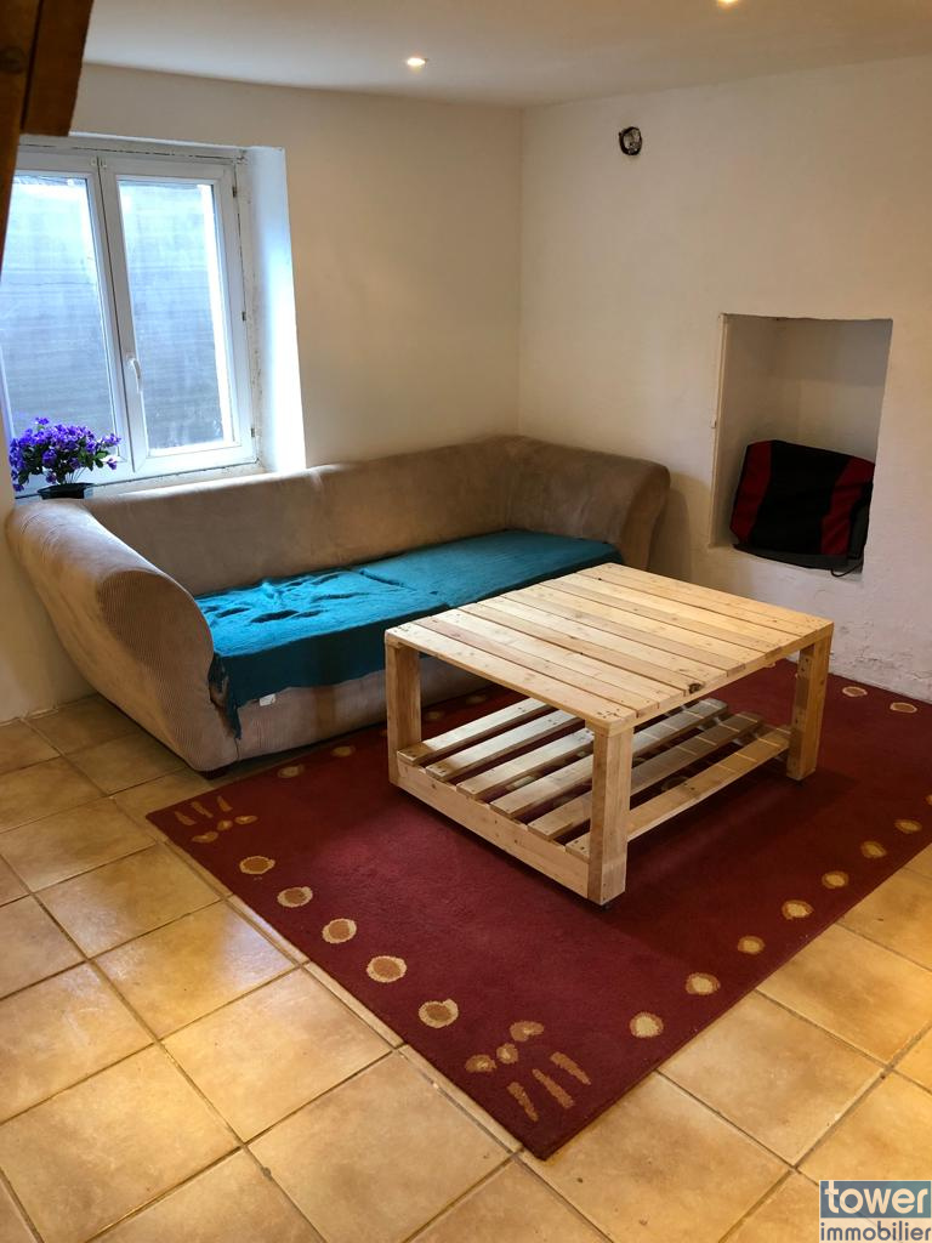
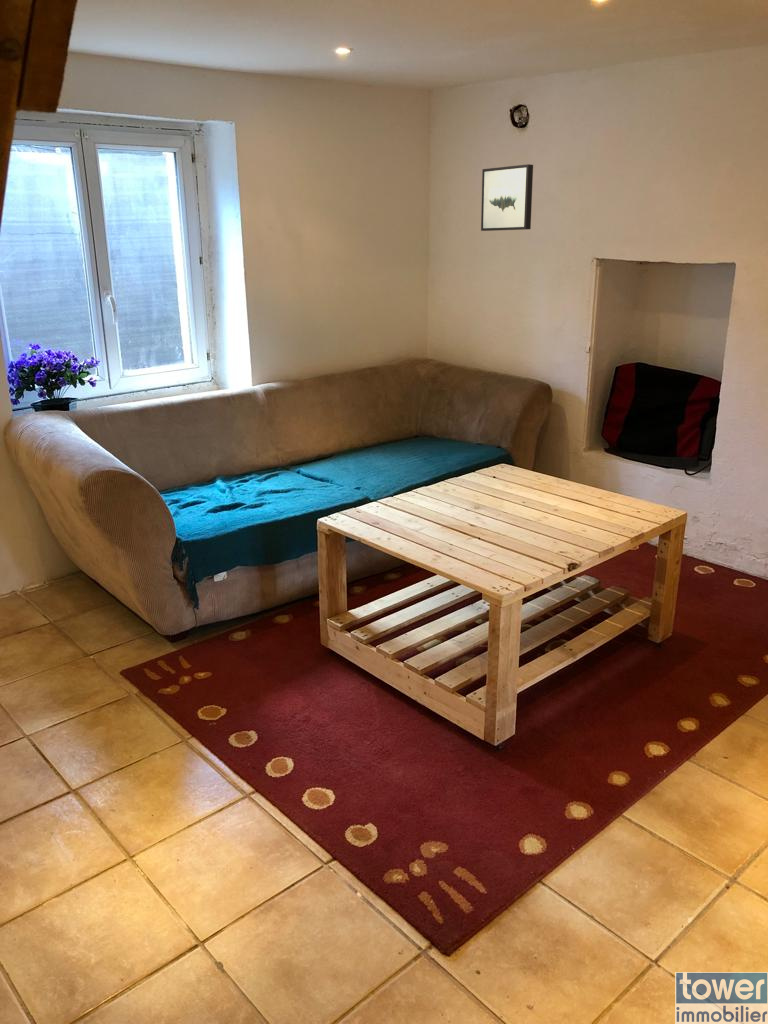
+ wall art [480,163,534,232]
